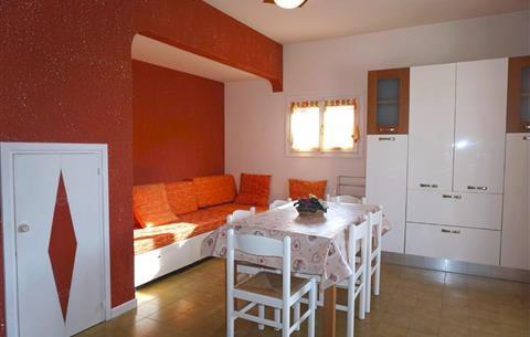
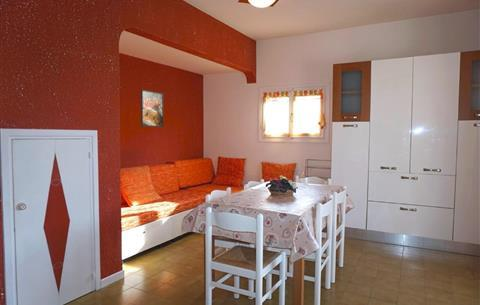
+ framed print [140,89,164,128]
